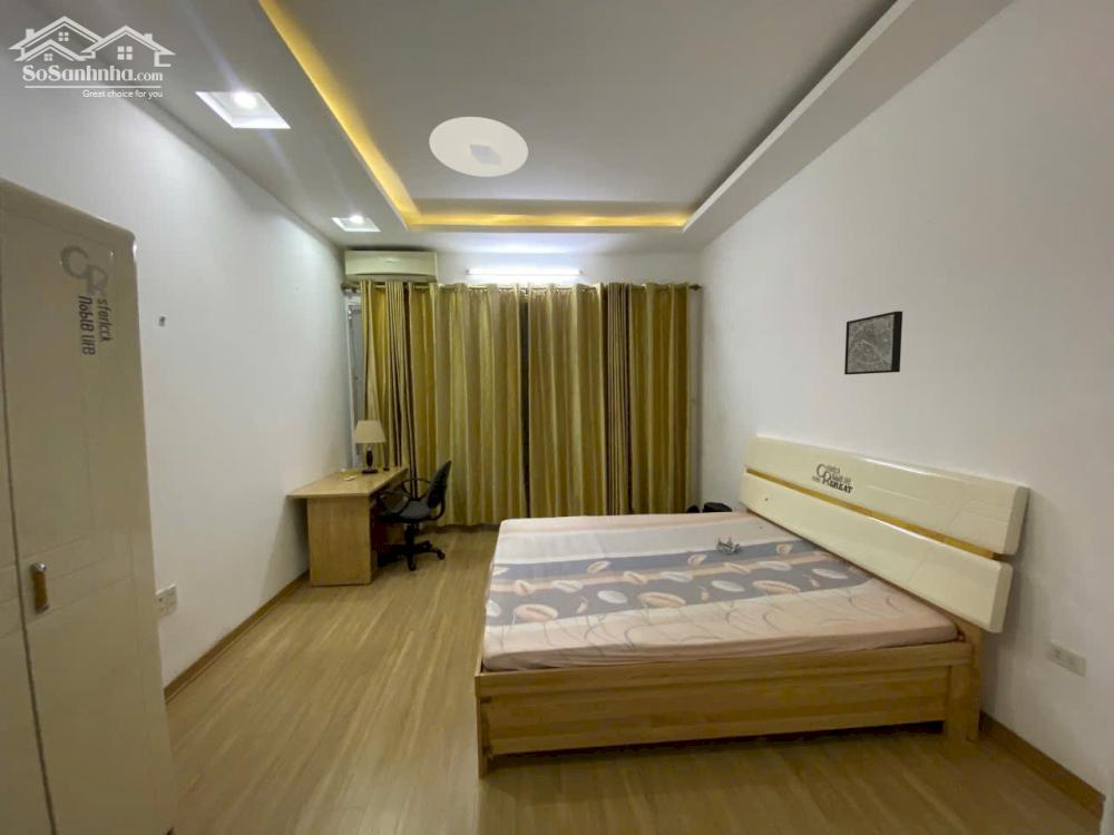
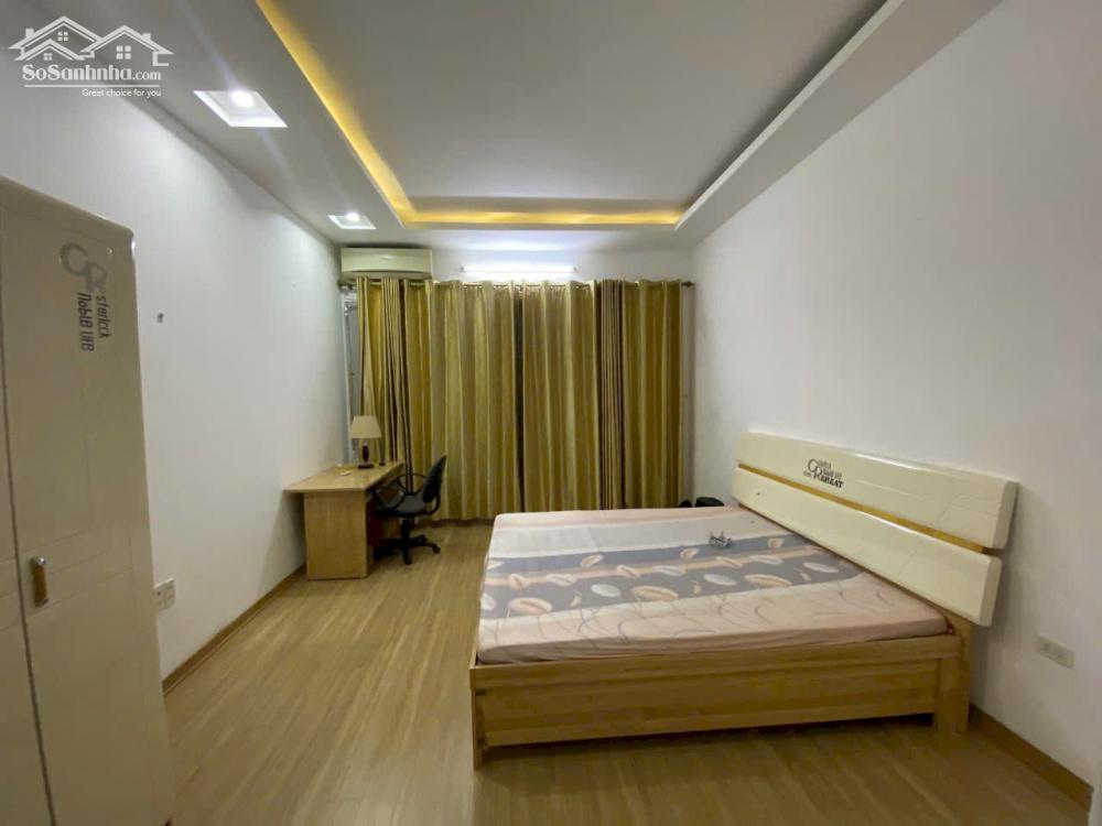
- wall art [843,311,903,375]
- ceiling light [429,116,529,178]
